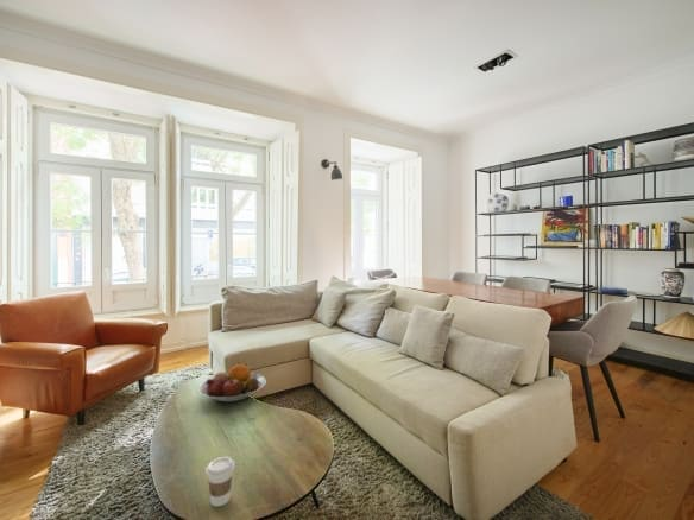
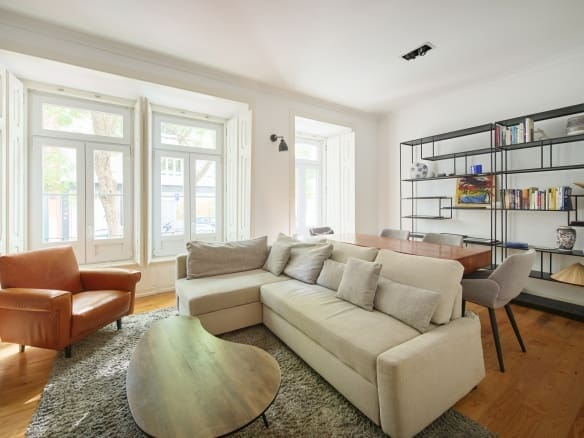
- coffee cup [204,456,235,508]
- fruit bowl [197,361,267,402]
